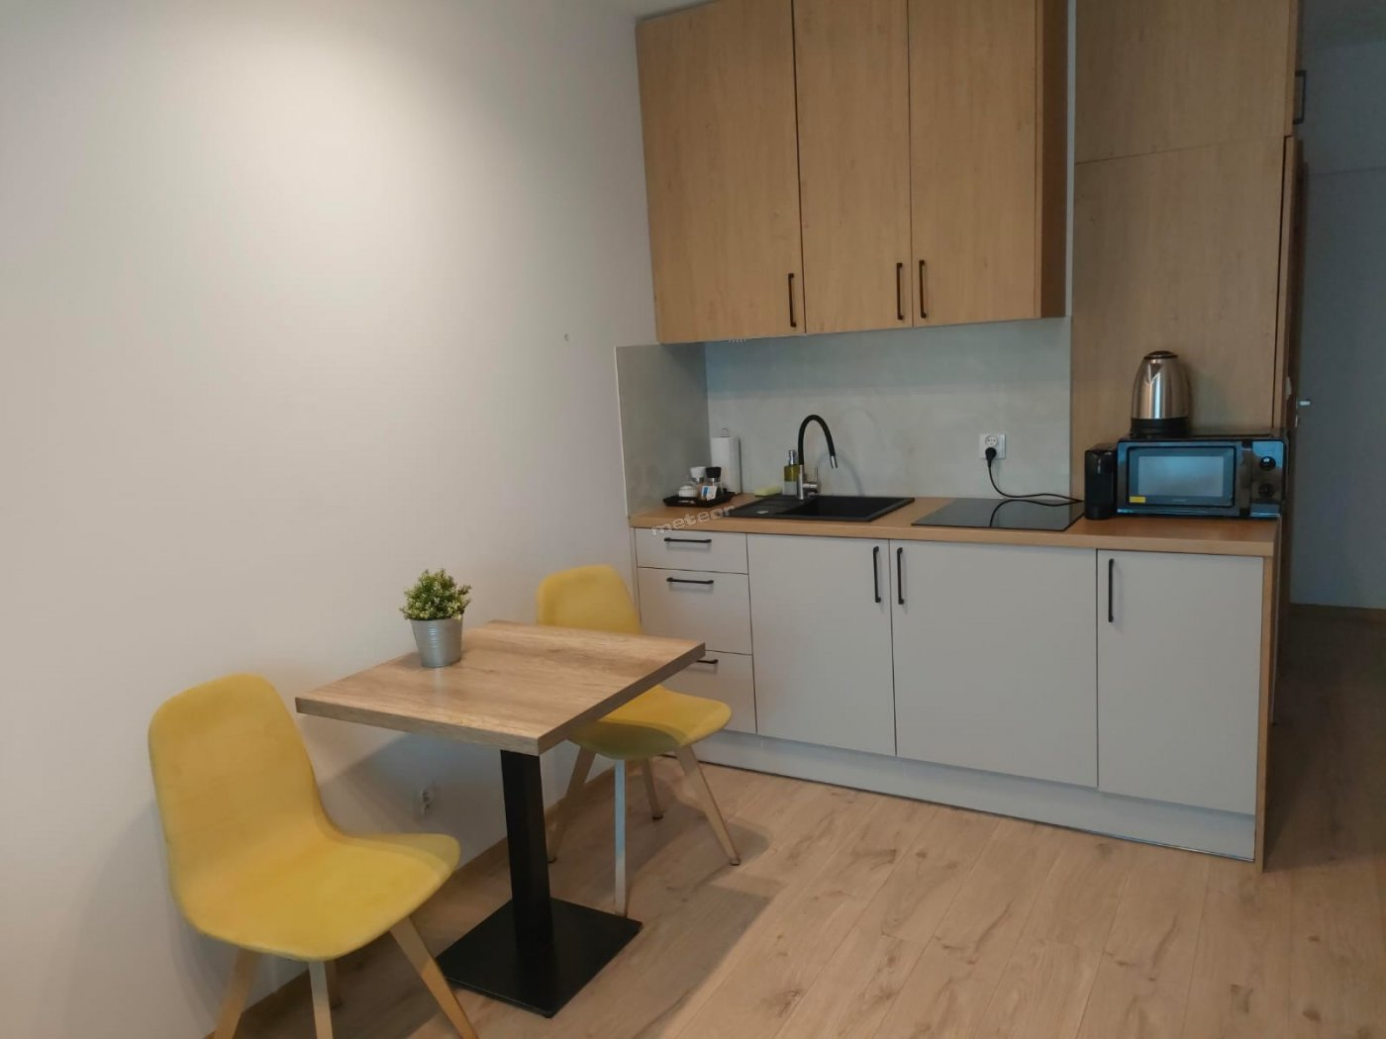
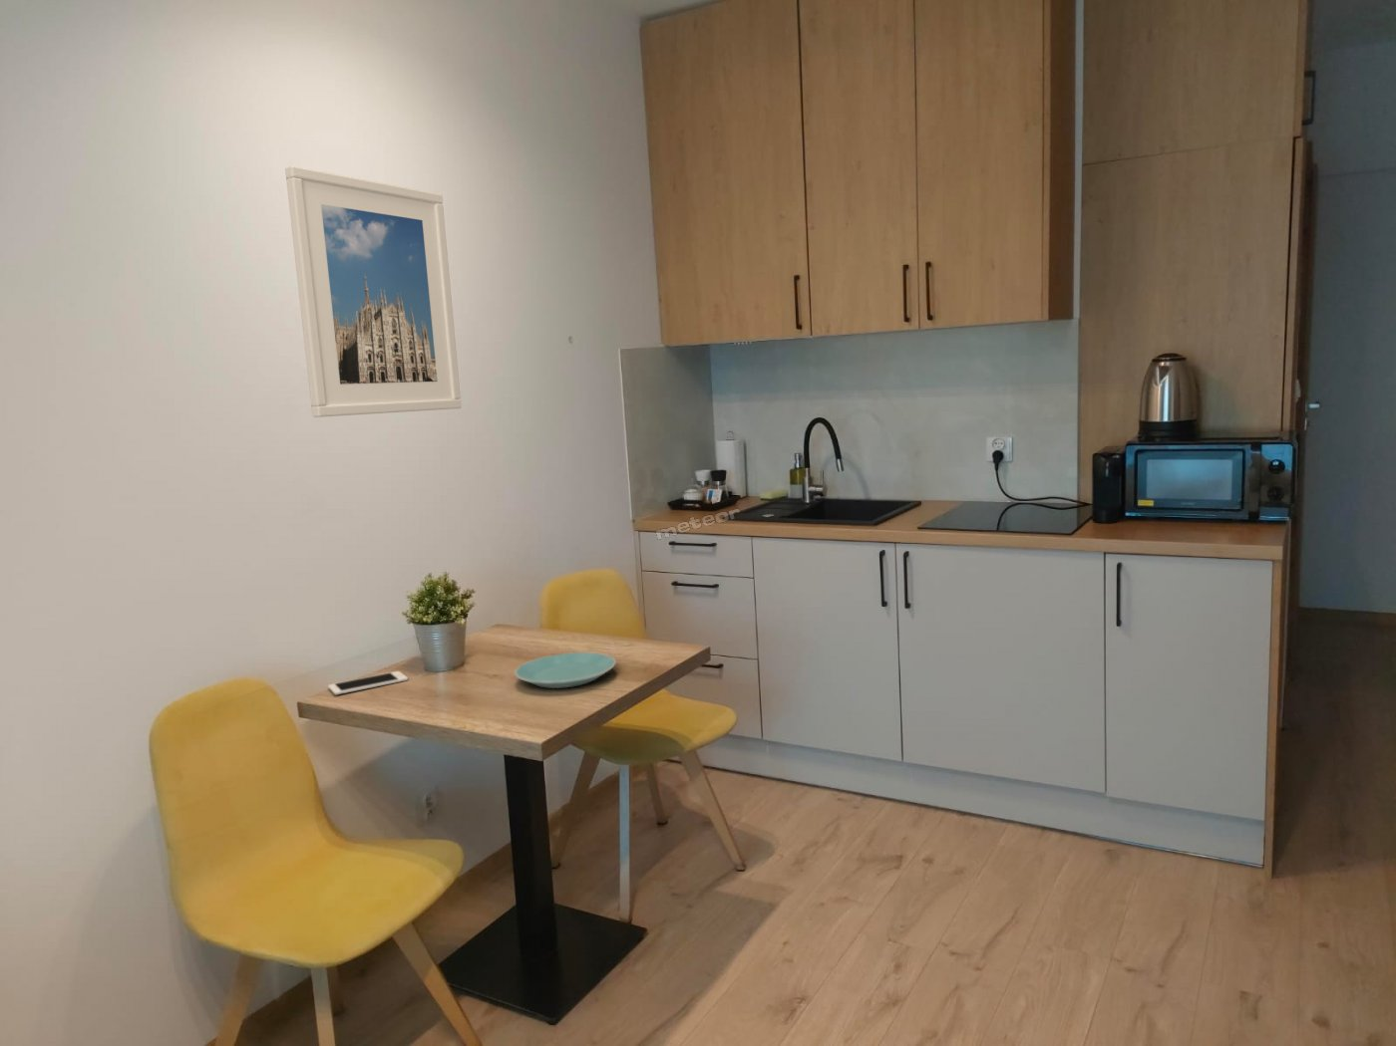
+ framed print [285,165,462,419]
+ plate [513,652,618,689]
+ cell phone [328,670,409,696]
